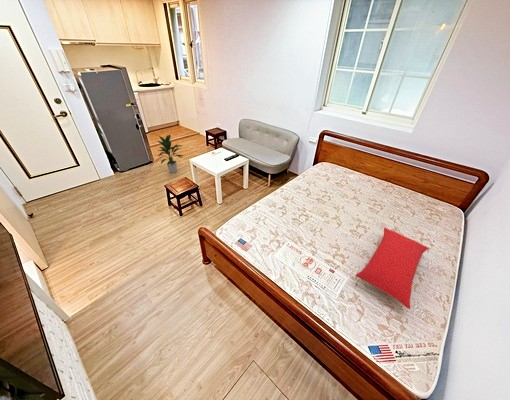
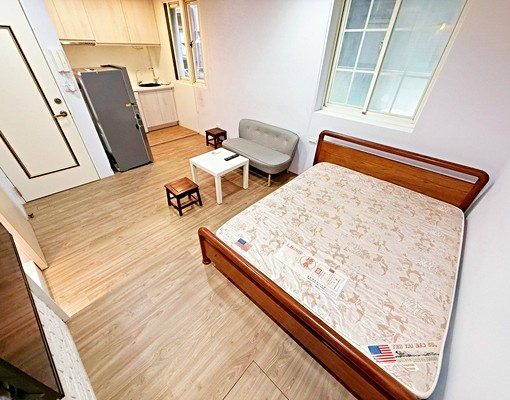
- pillow [355,227,430,310]
- indoor plant [155,134,186,174]
